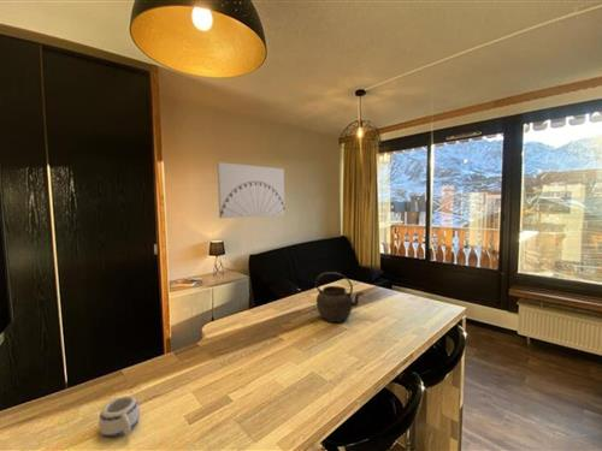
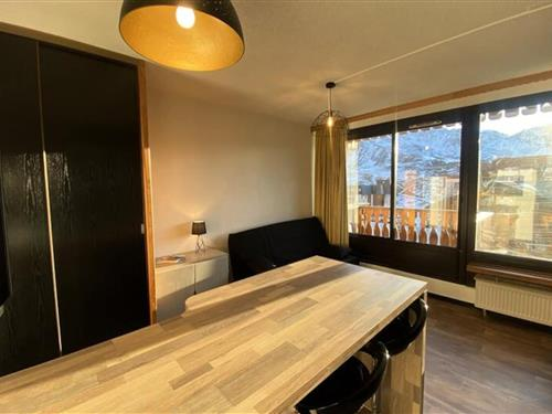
- wall art [217,161,285,219]
- mug [98,394,141,438]
- kettle [314,271,365,324]
